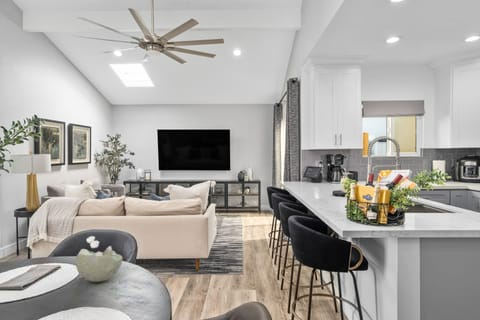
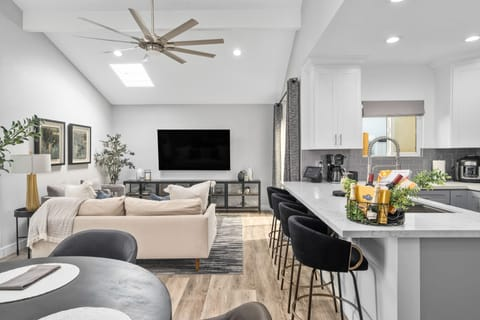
- bowl [75,235,123,283]
